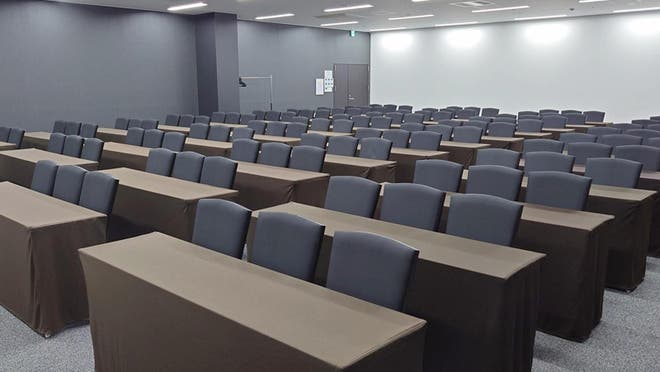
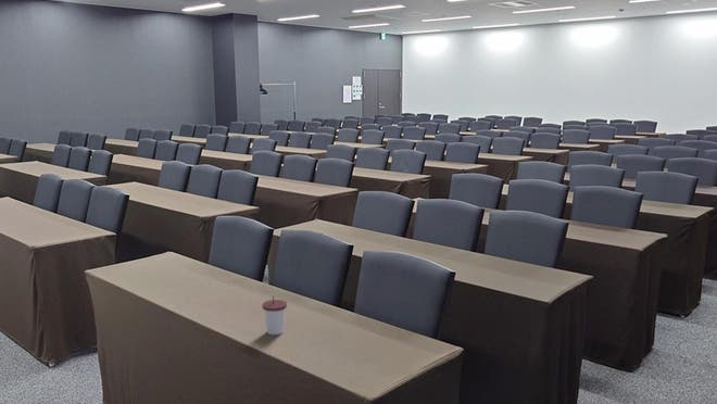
+ cup [262,295,288,336]
